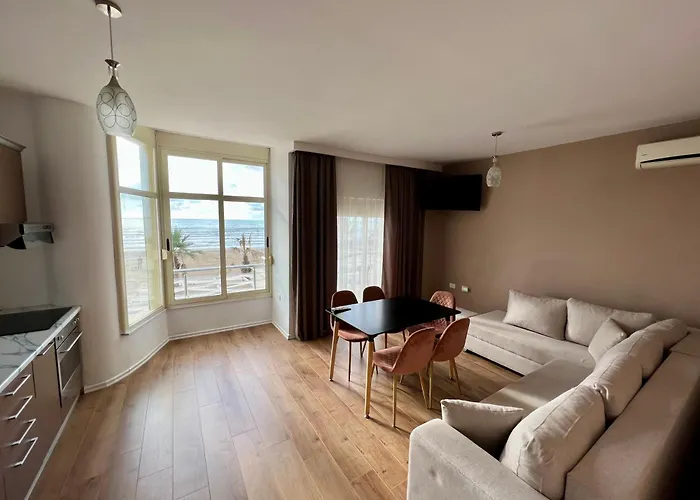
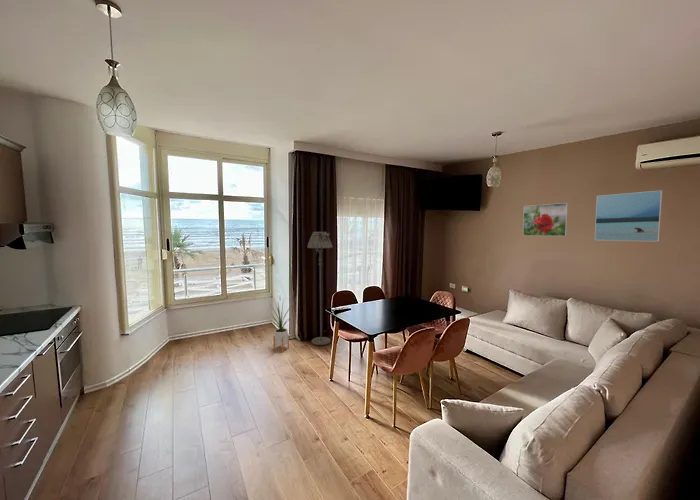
+ house plant [269,298,294,353]
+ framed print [522,202,569,237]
+ floor lamp [306,231,333,346]
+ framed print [594,189,663,243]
